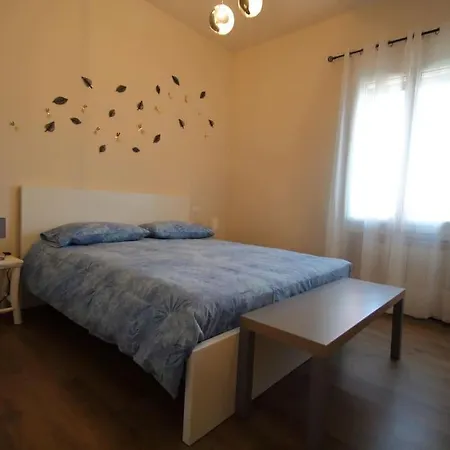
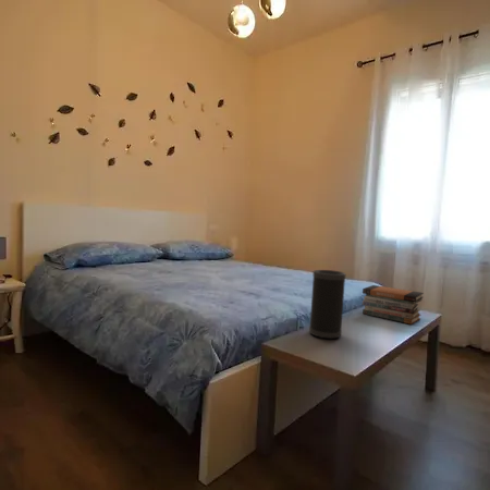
+ speaker [308,269,346,340]
+ book stack [362,284,425,326]
